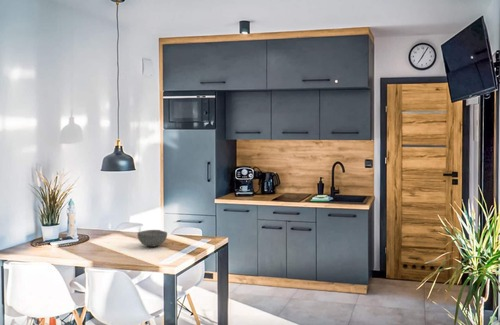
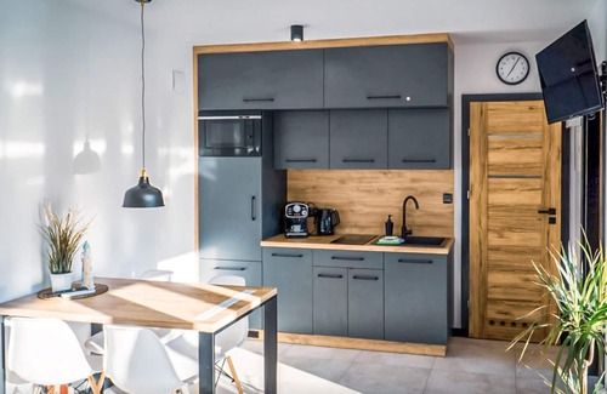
- bowl [137,229,168,248]
